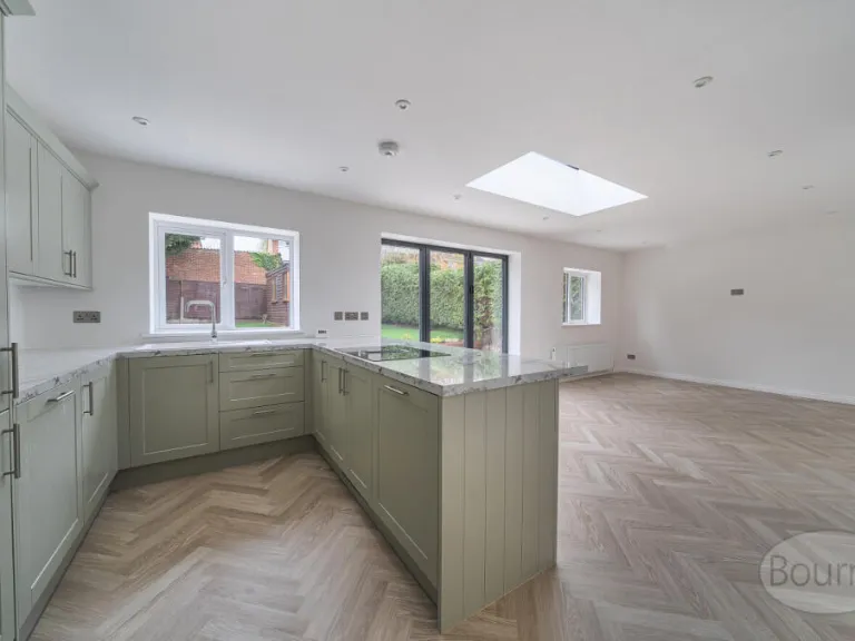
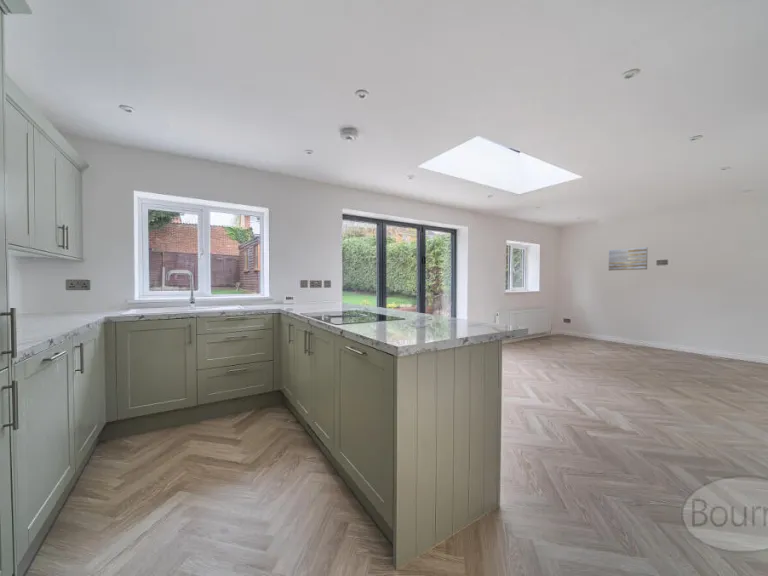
+ wall art [608,246,648,271]
